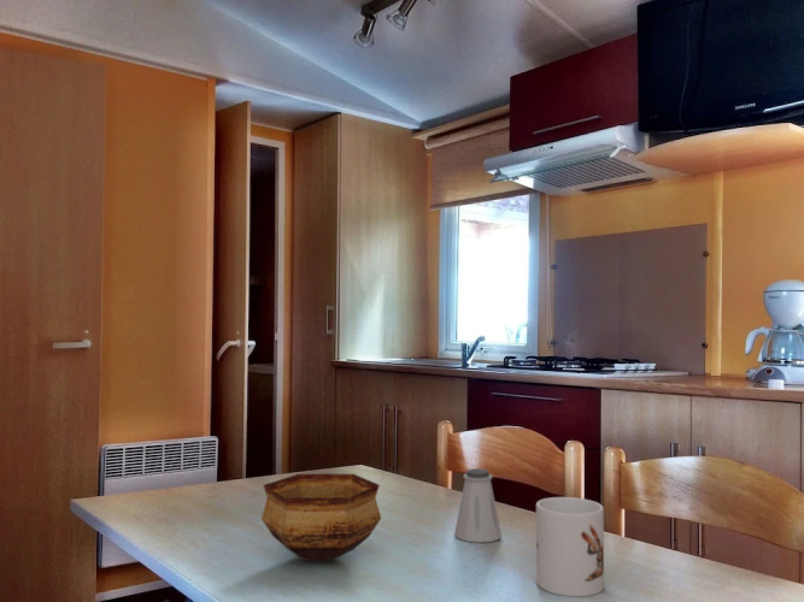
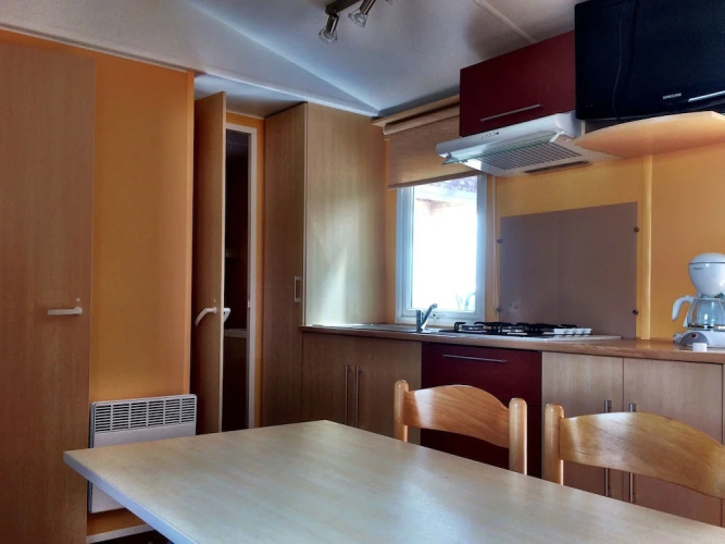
- saltshaker [453,467,503,544]
- bowl [260,472,382,562]
- mug [535,496,605,597]
